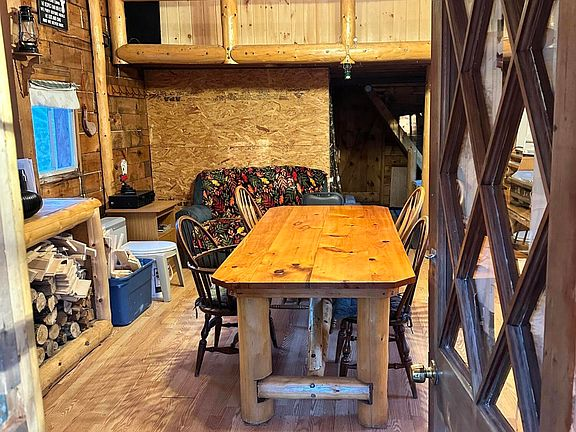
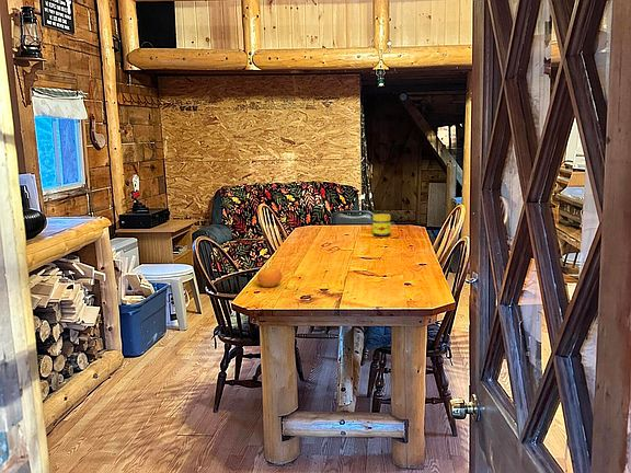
+ jar [371,212,391,238]
+ fruit [256,266,283,288]
